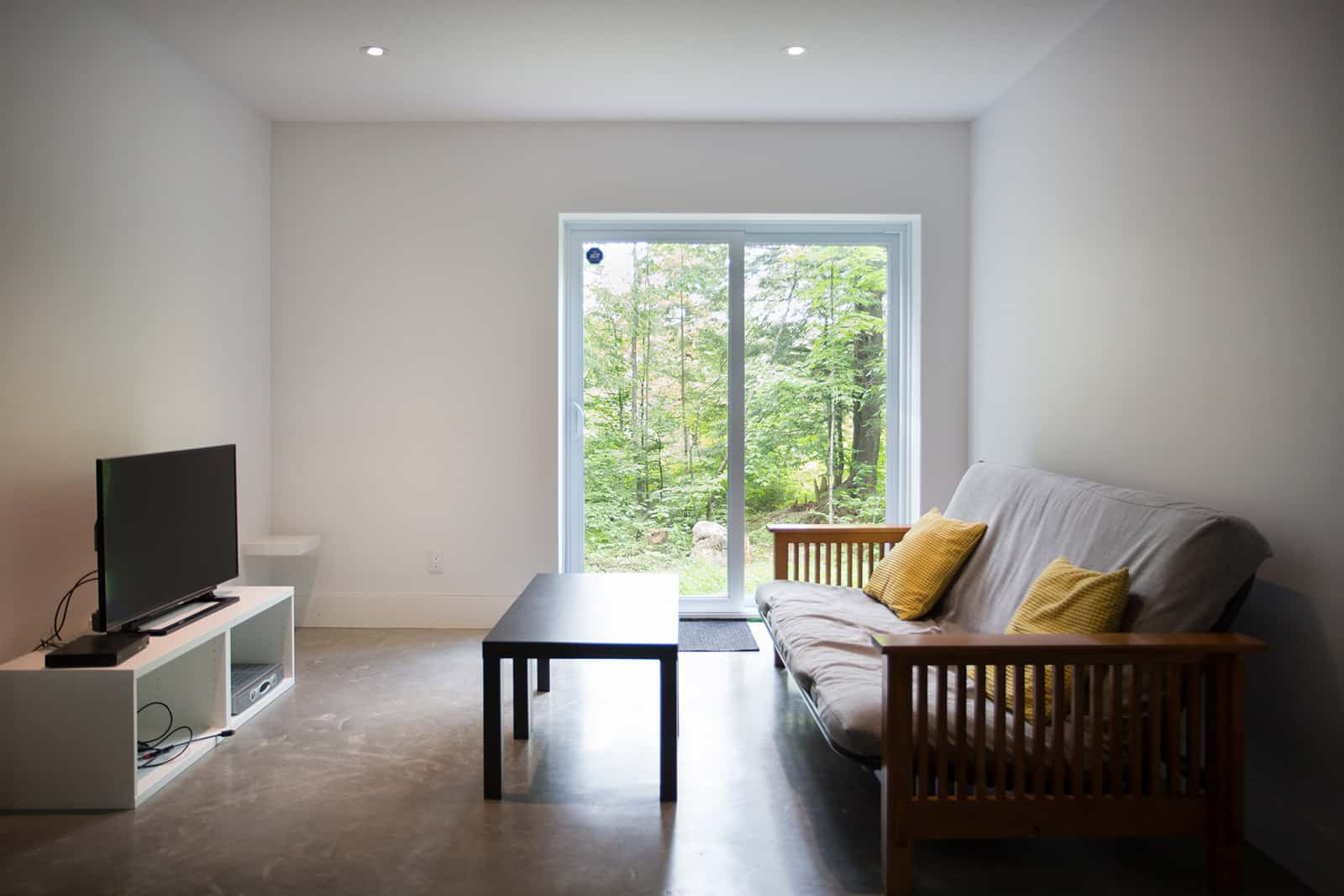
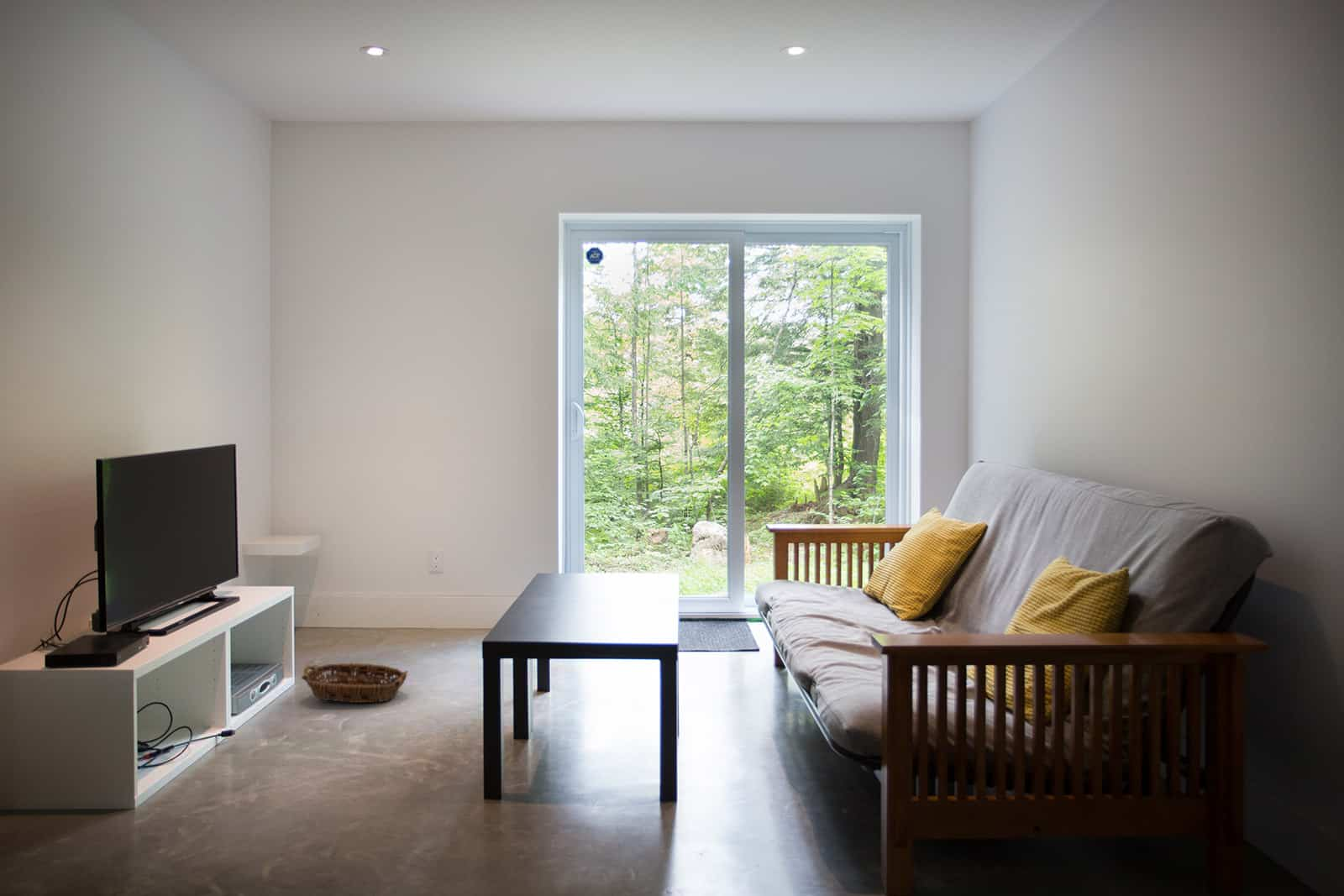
+ basket [301,662,408,704]
